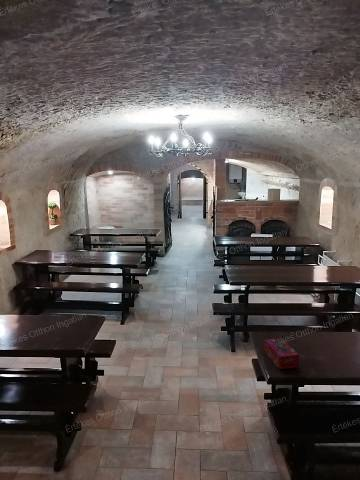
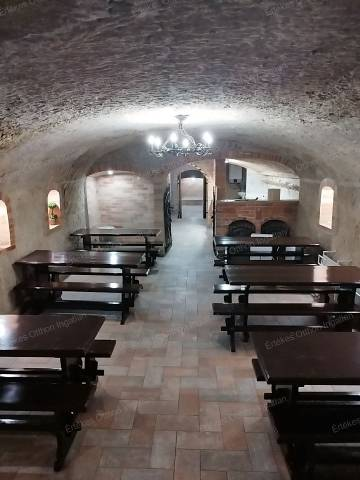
- tissue box [263,337,300,370]
